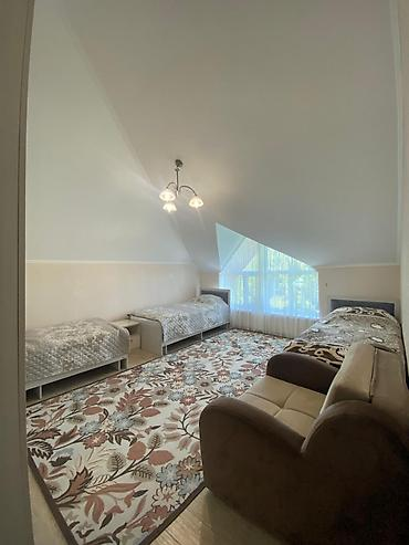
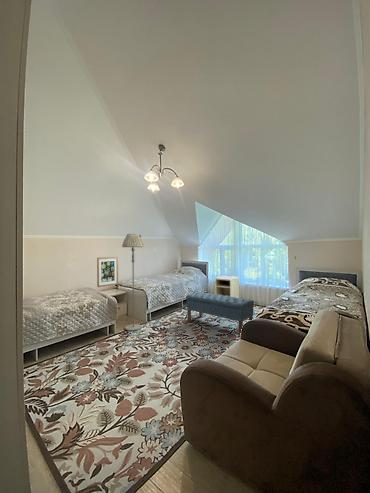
+ wall art [96,256,119,288]
+ floor lamp [121,233,145,332]
+ bench [185,291,255,337]
+ nightstand [214,275,240,298]
